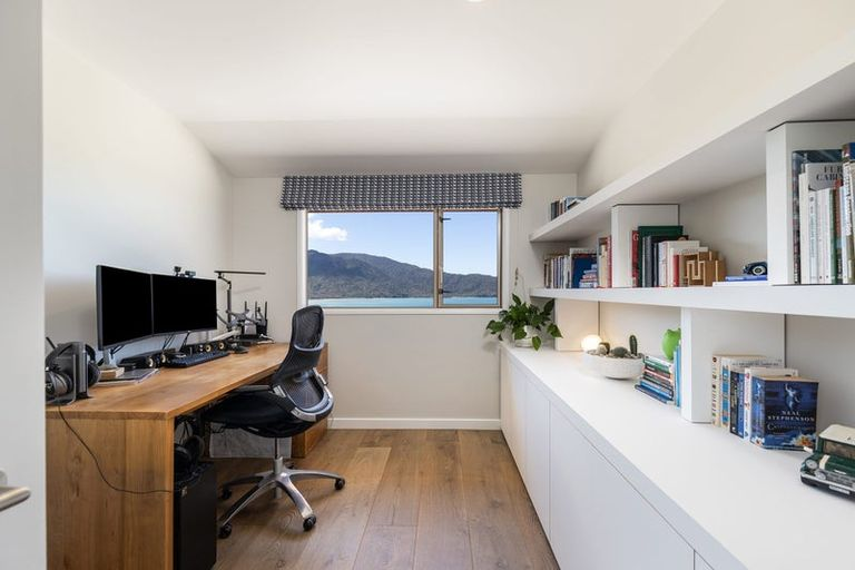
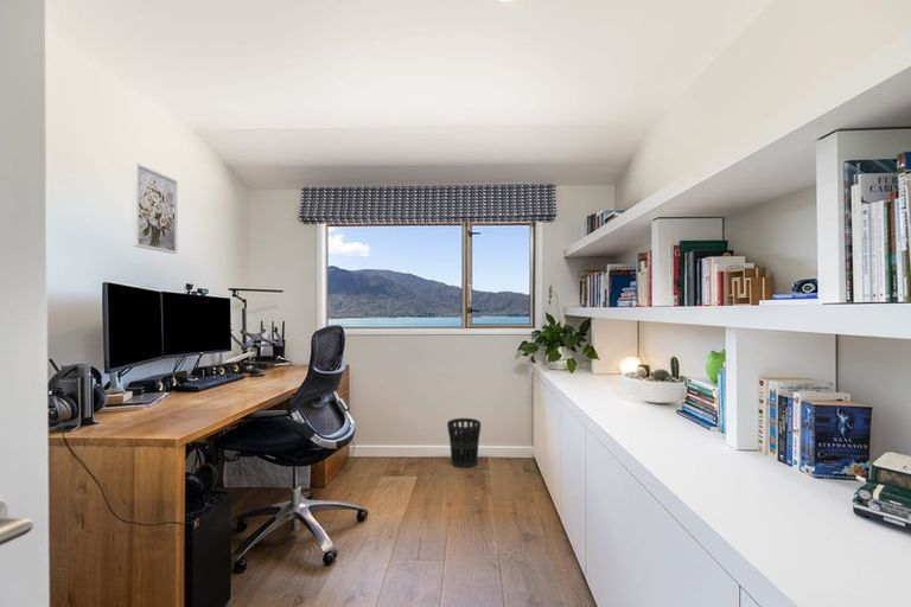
+ wastebasket [446,417,482,469]
+ wall art [130,161,179,255]
